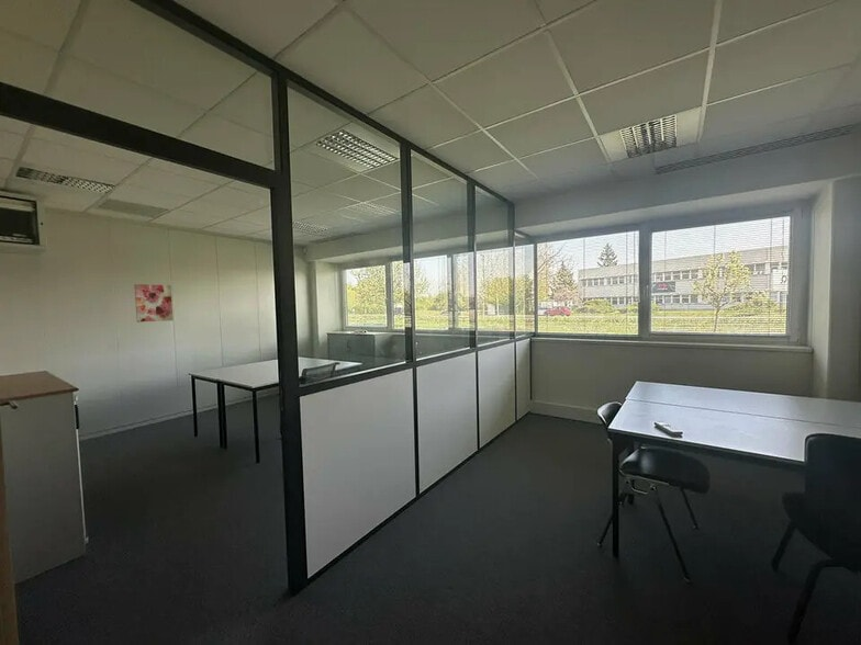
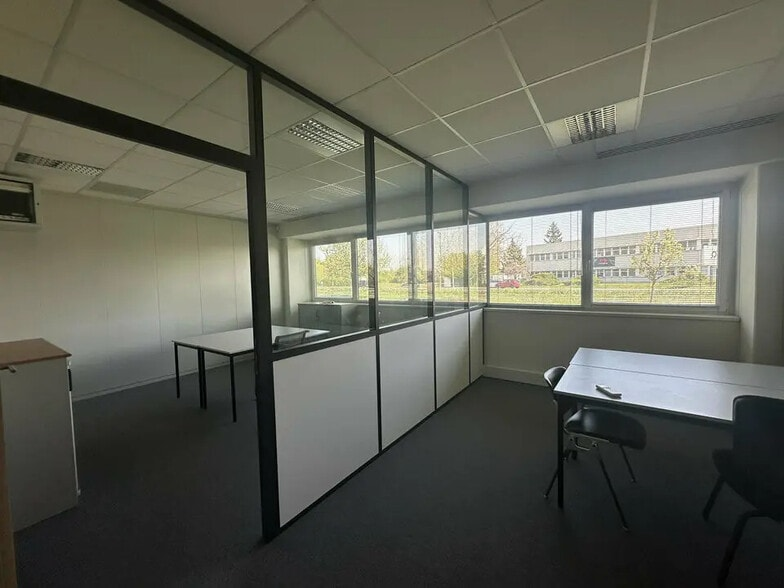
- wall art [133,283,175,324]
